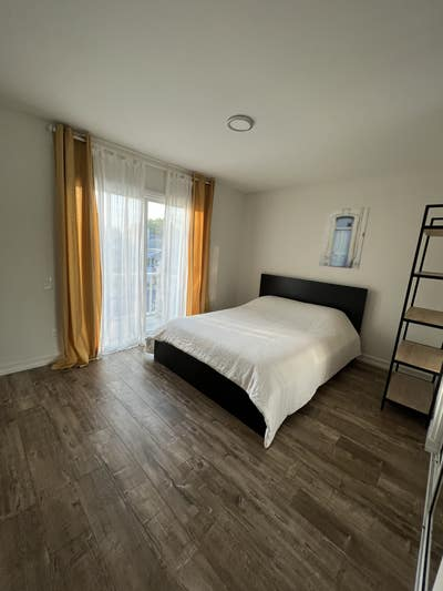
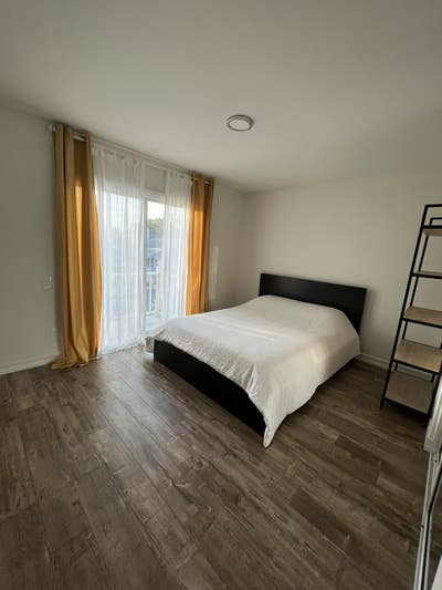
- wall art [318,206,371,271]
